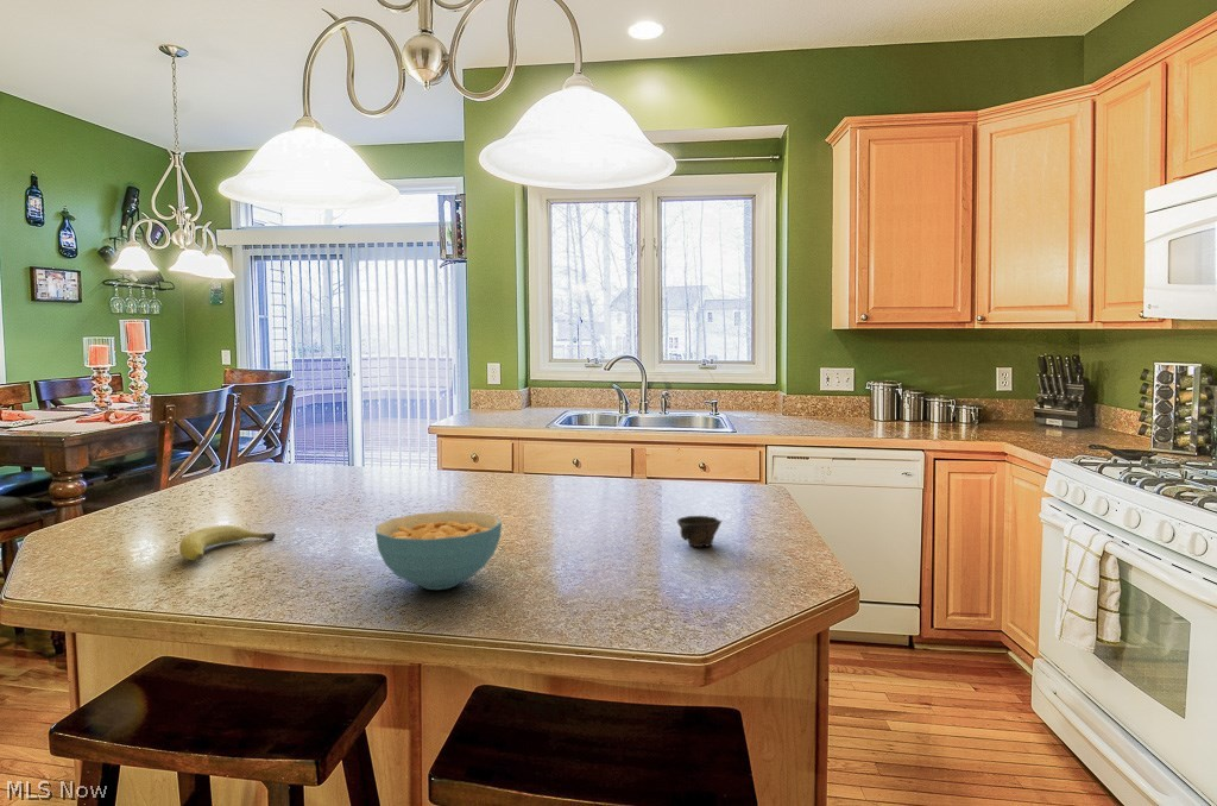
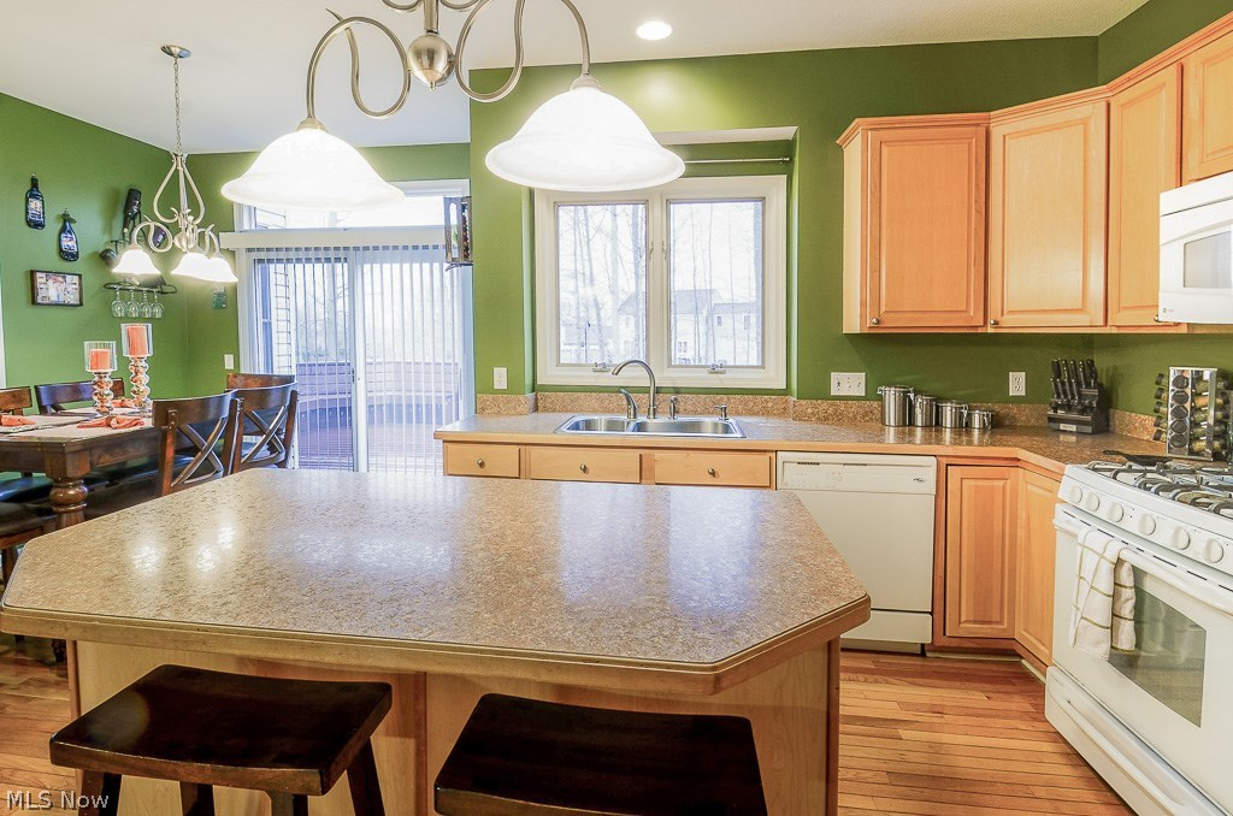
- fruit [178,524,277,561]
- cup [676,515,723,548]
- cereal bowl [374,510,503,591]
